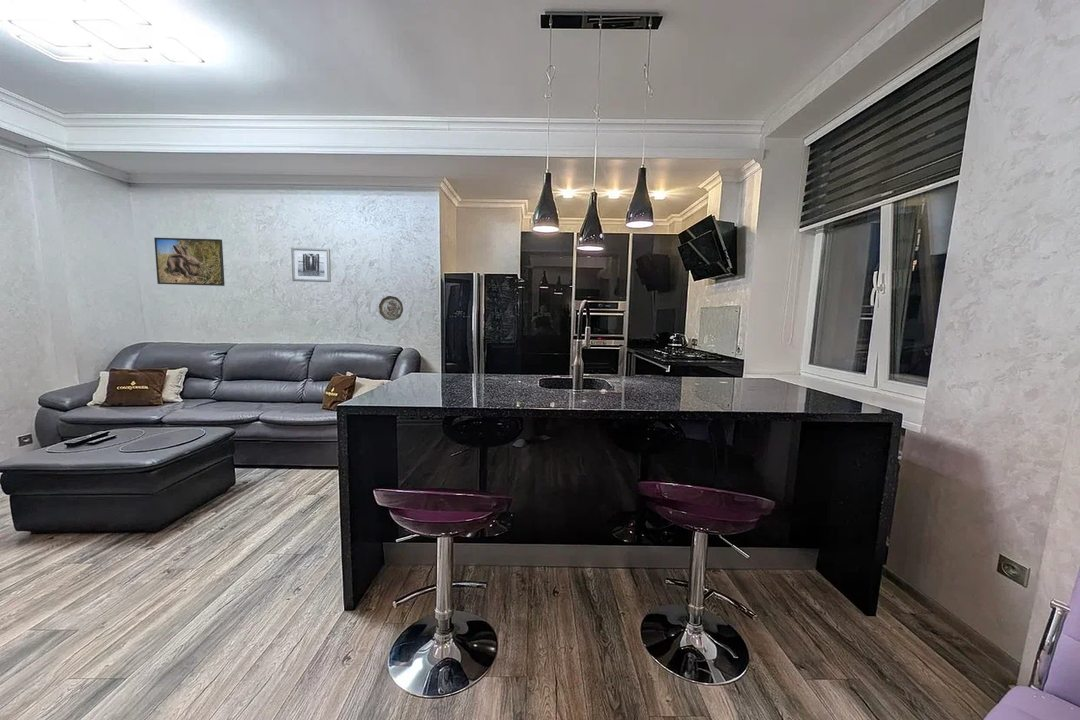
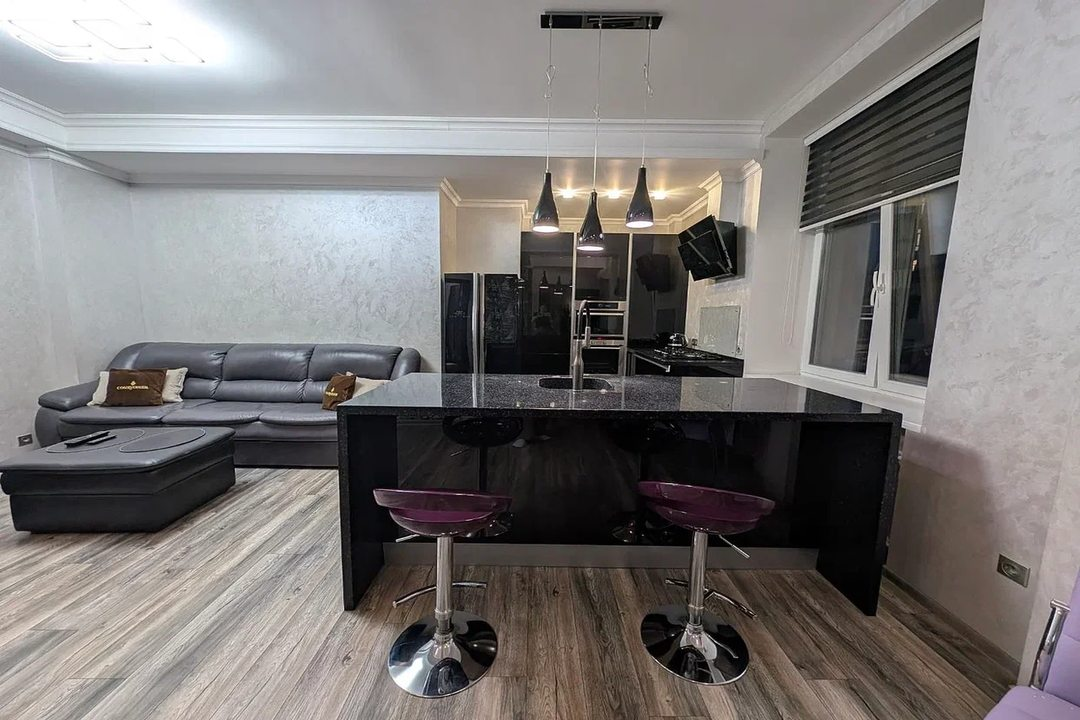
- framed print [153,237,225,287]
- decorative plate [378,295,404,322]
- wall art [290,247,332,283]
